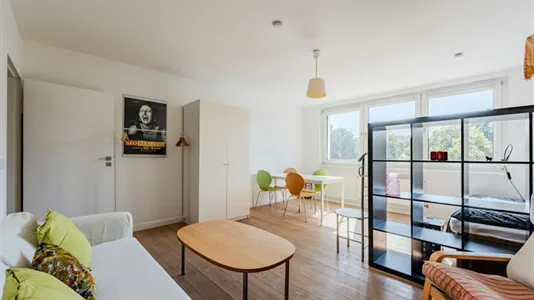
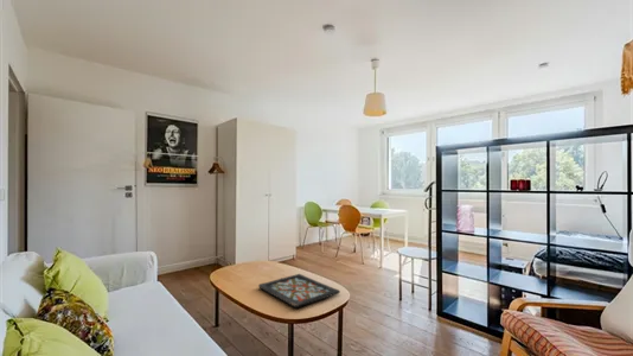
+ decorative tray [257,273,341,309]
